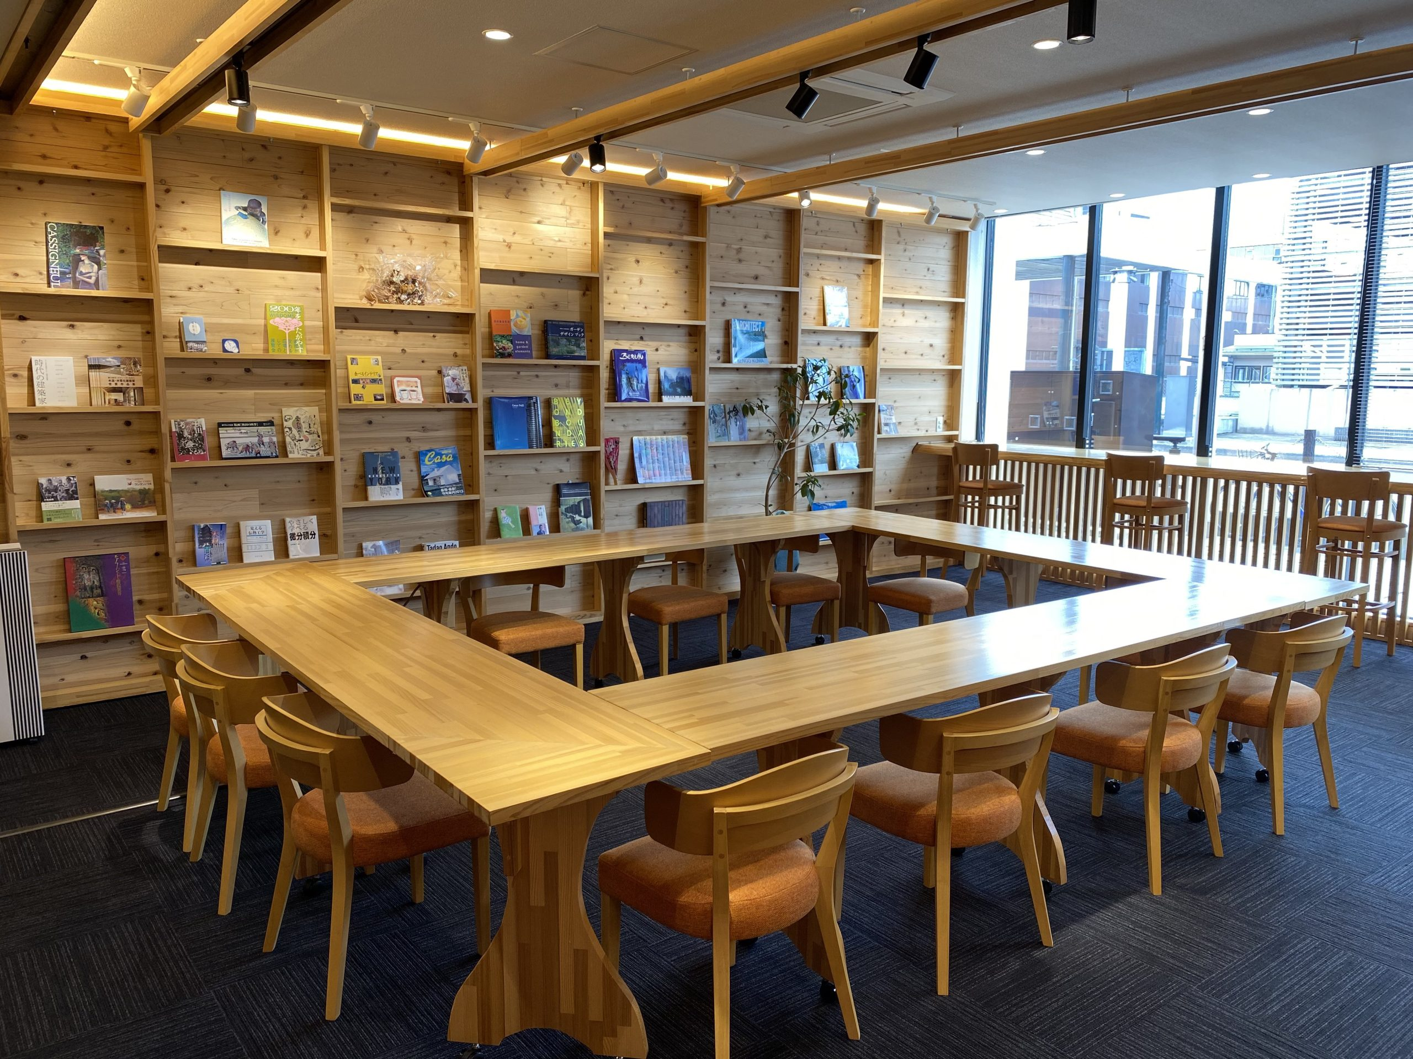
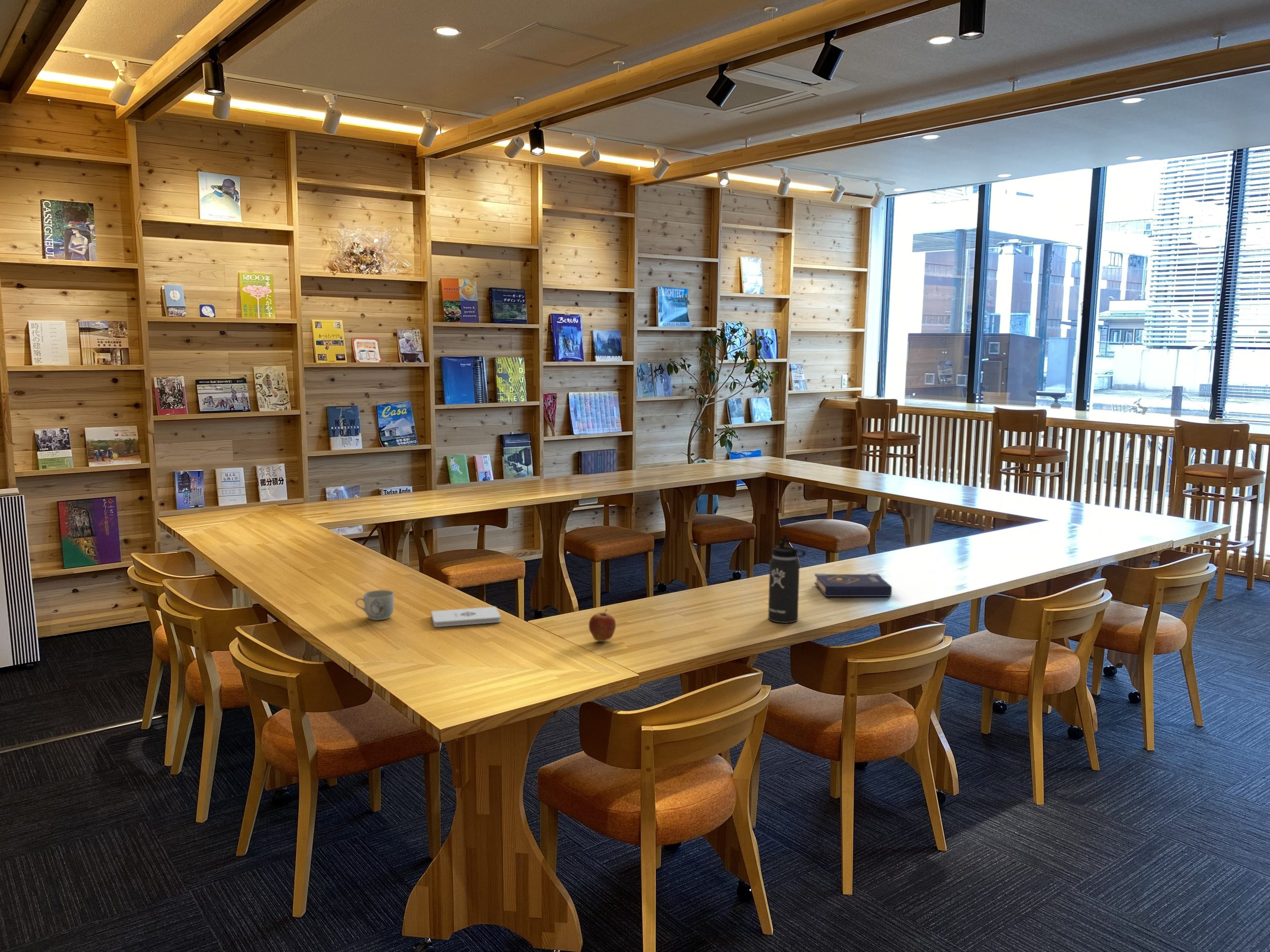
+ notepad [431,606,502,628]
+ book [814,573,892,597]
+ apple [588,608,616,642]
+ thermos bottle [767,534,806,624]
+ mug [355,590,394,621]
